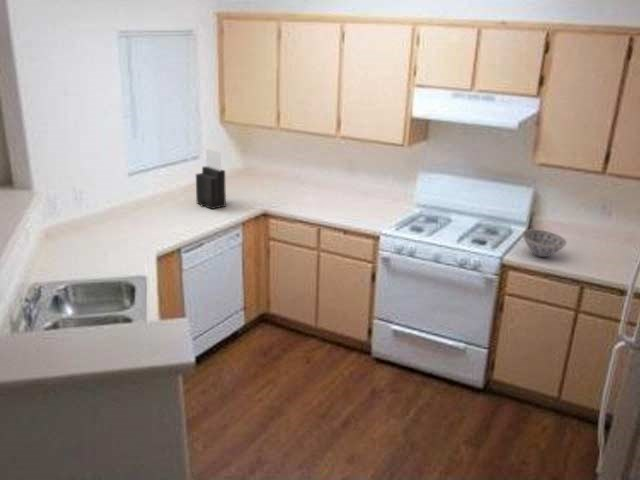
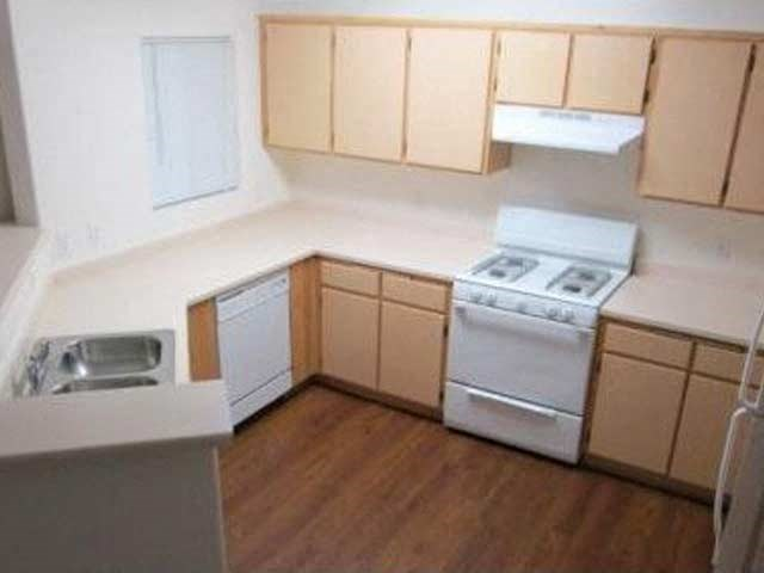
- bowl [522,228,568,258]
- knife block [195,147,227,210]
